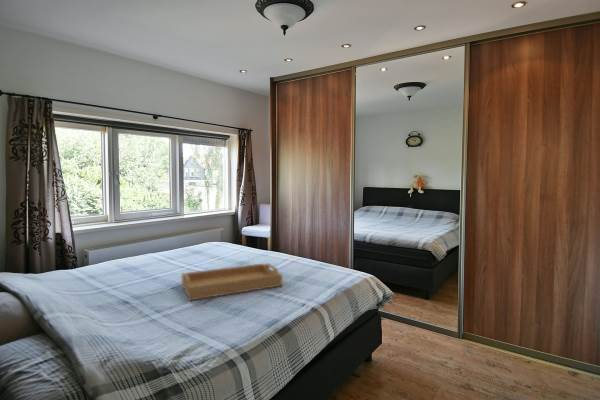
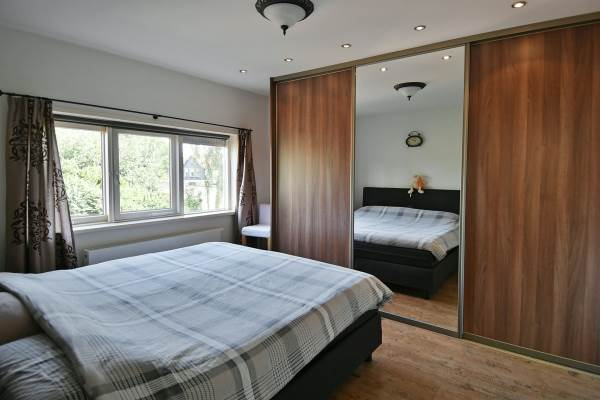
- serving tray [181,262,283,302]
